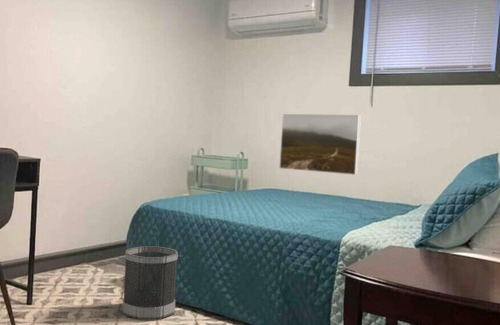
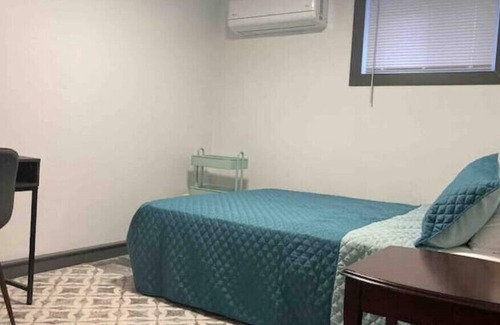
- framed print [279,113,362,176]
- wastebasket [121,246,179,320]
